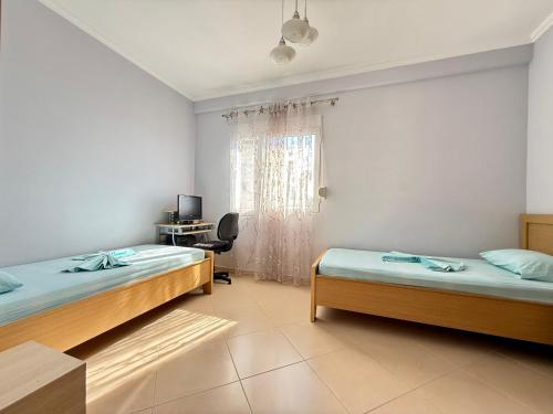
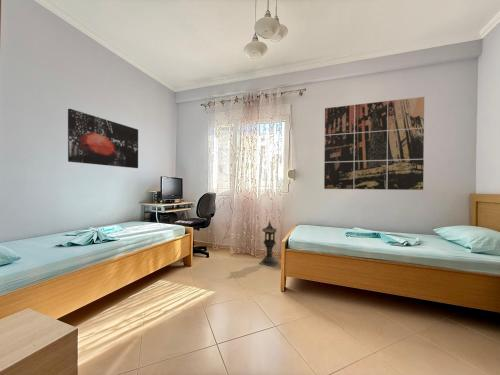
+ lantern [258,219,279,268]
+ wall art [67,108,139,169]
+ wall art [323,96,425,191]
